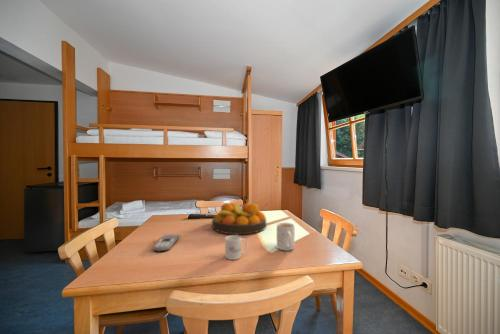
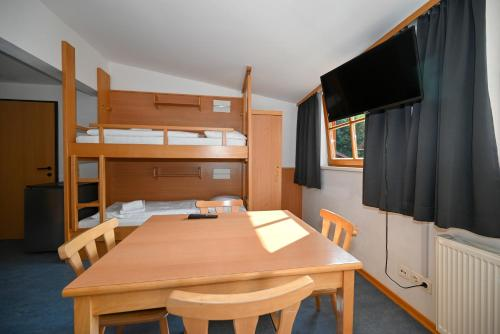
- remote control [152,233,180,253]
- mug [276,222,296,252]
- mug [224,234,248,261]
- fruit bowl [211,202,267,235]
